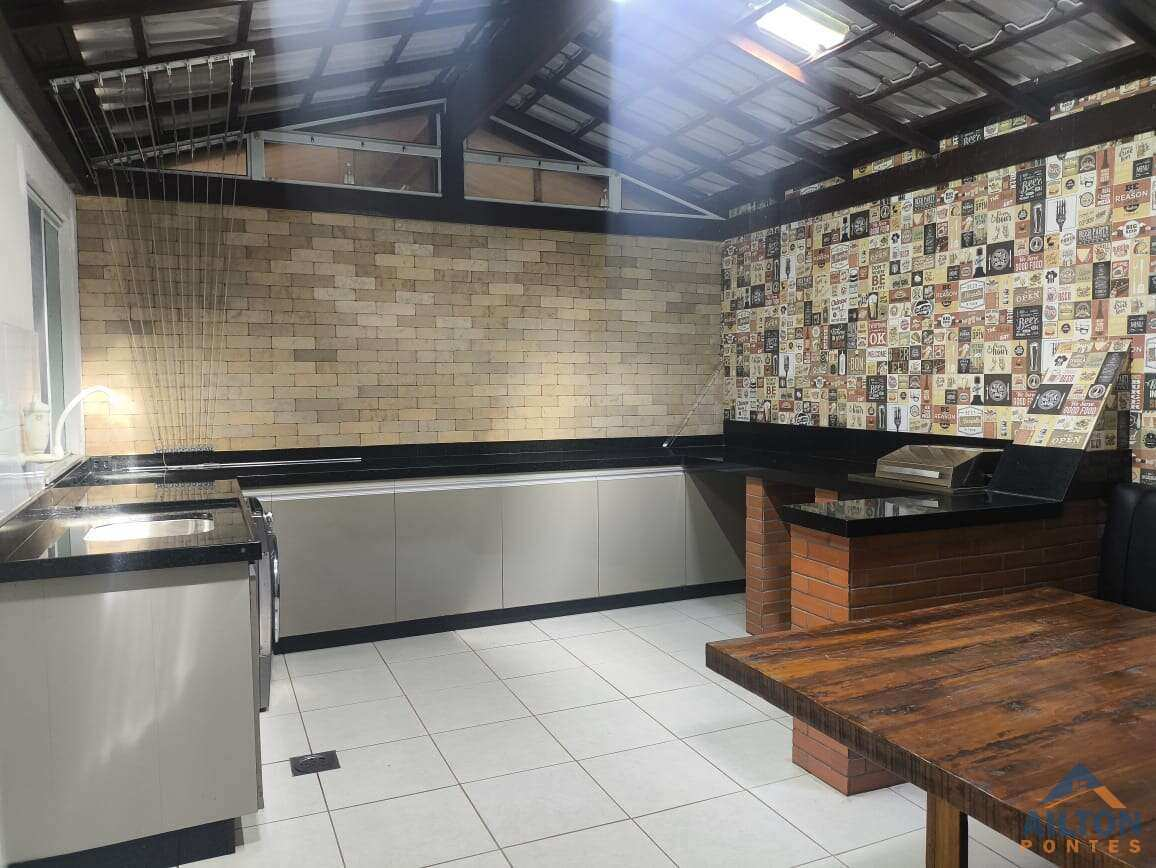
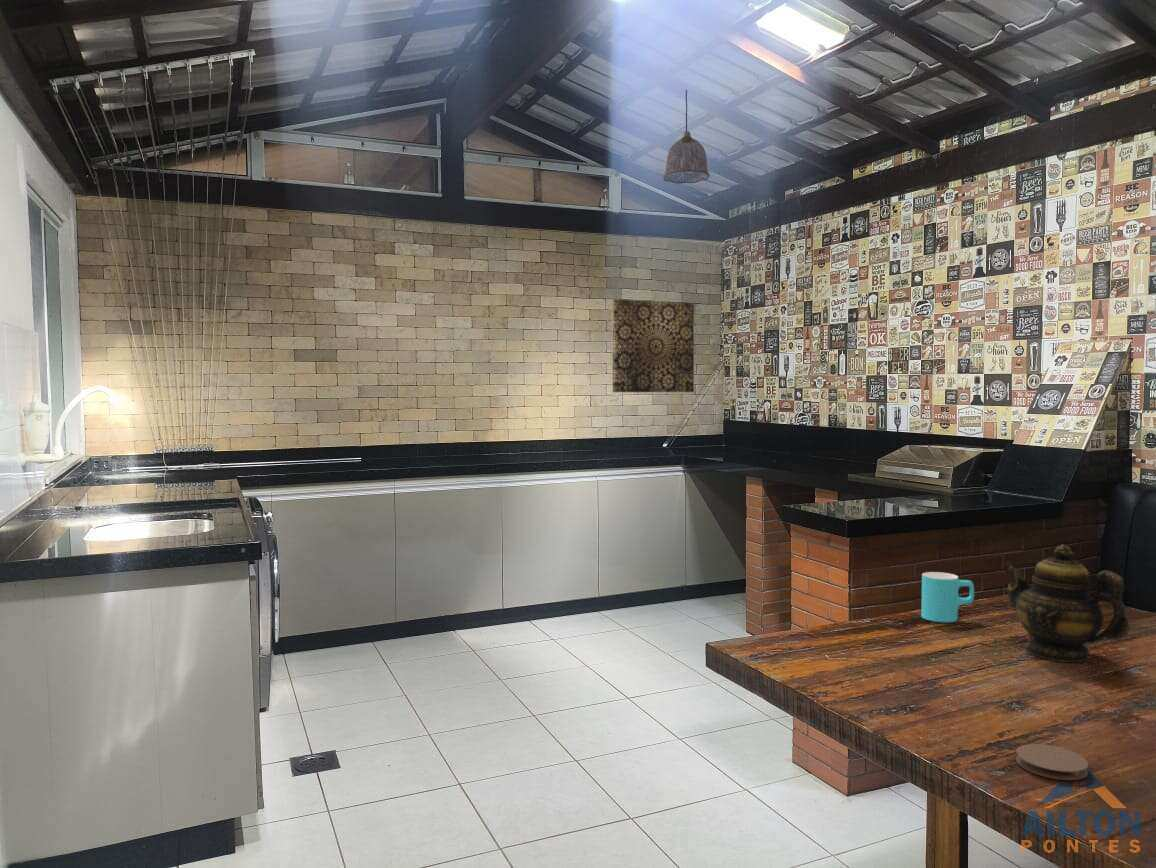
+ cup [920,571,975,623]
+ pendant lamp [662,89,711,184]
+ coaster [1015,743,1090,781]
+ wall art [611,298,695,393]
+ teapot [1001,543,1131,663]
